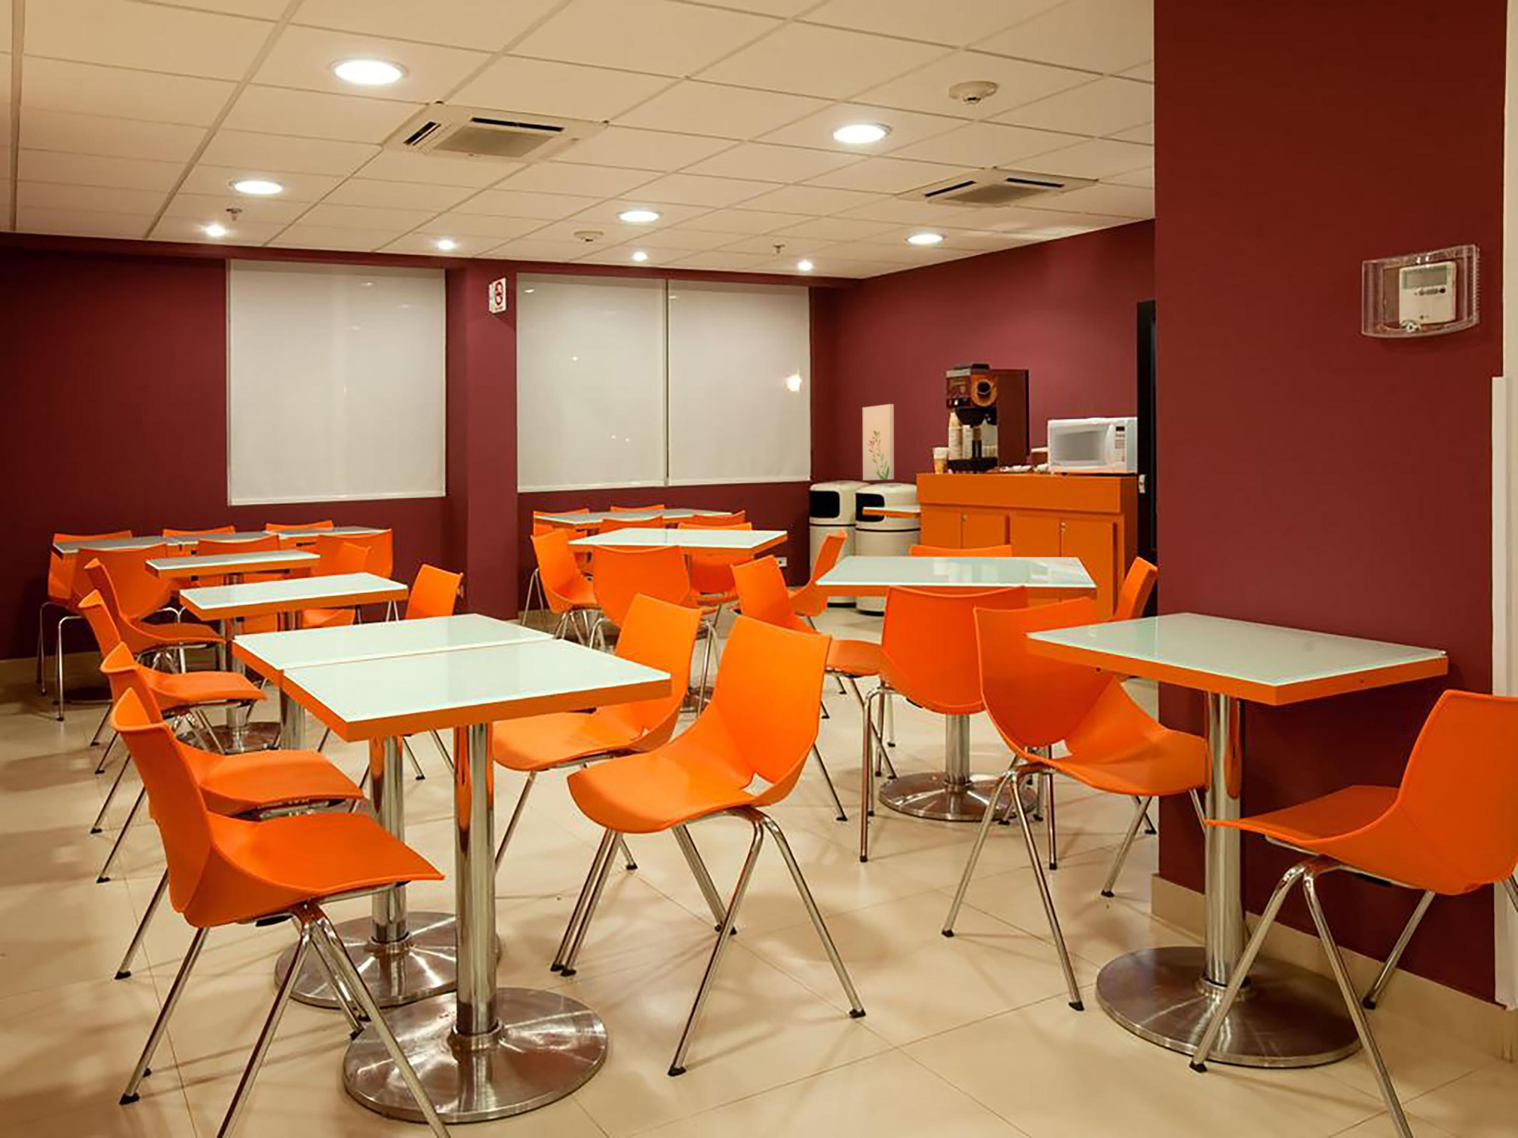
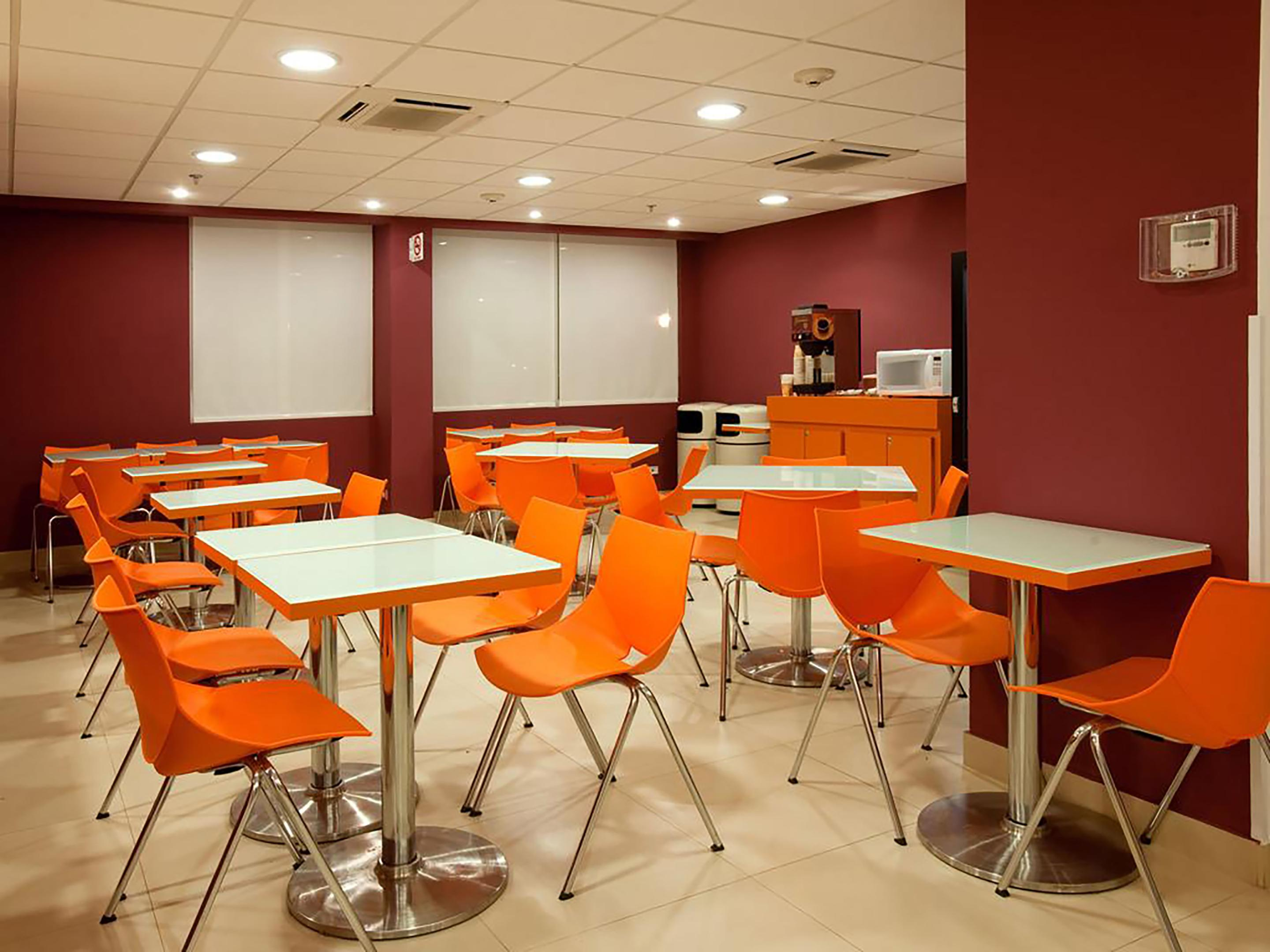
- wall art [862,404,894,481]
